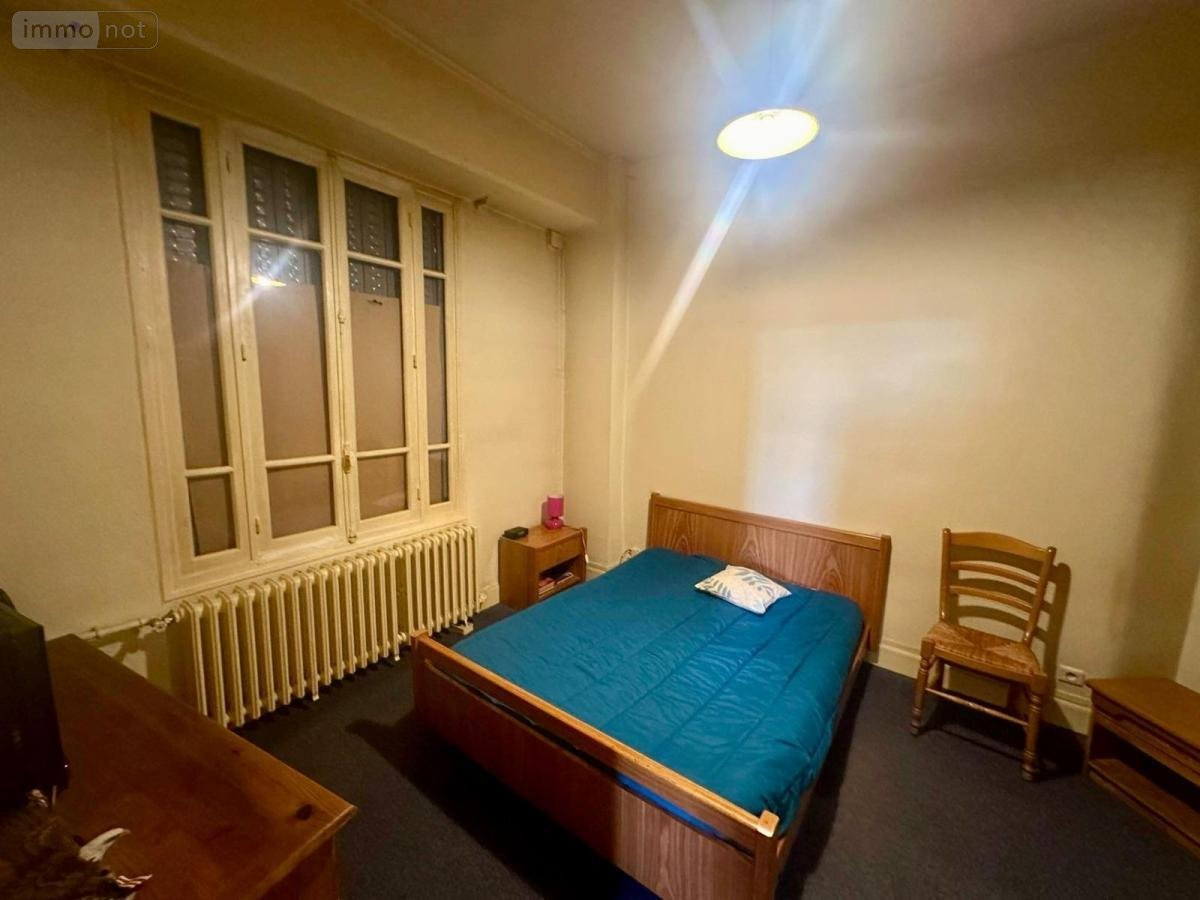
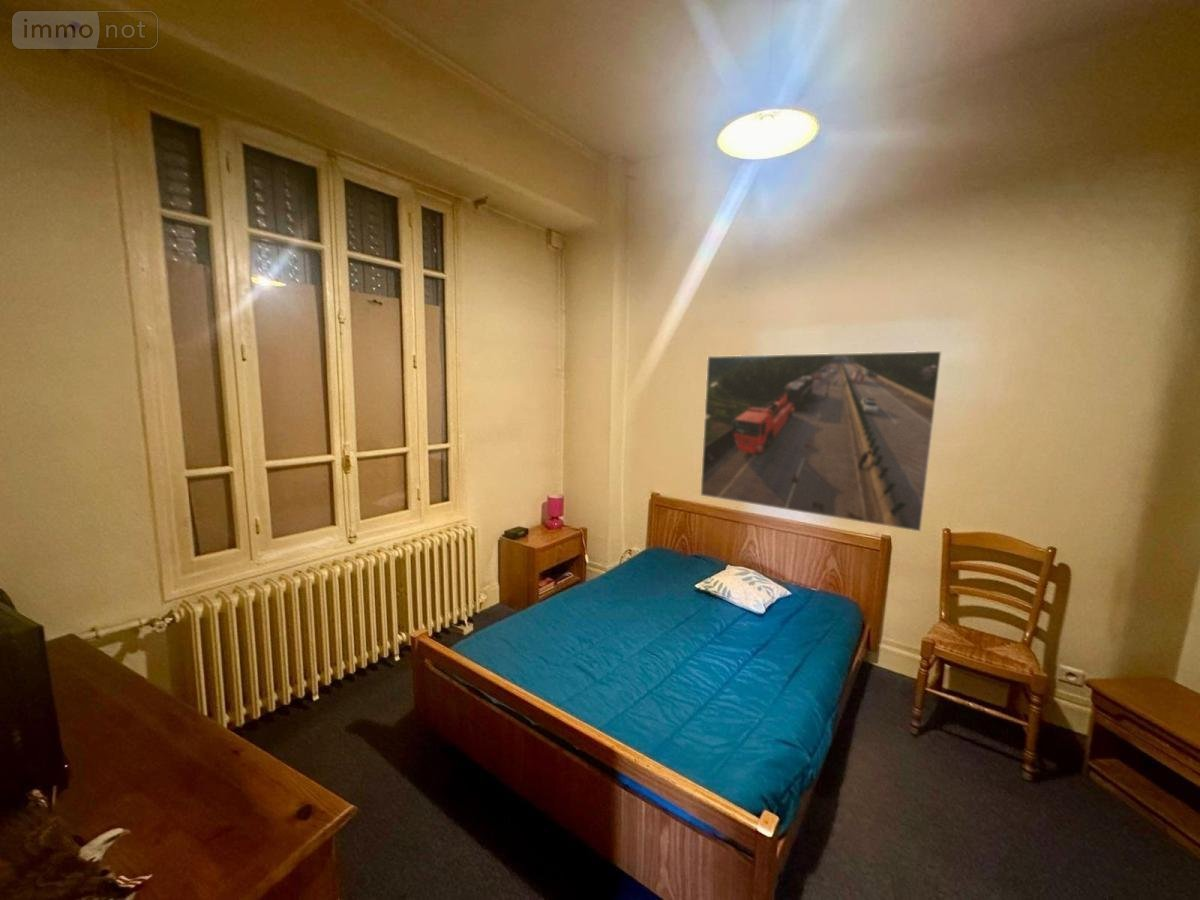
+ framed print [700,350,943,533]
